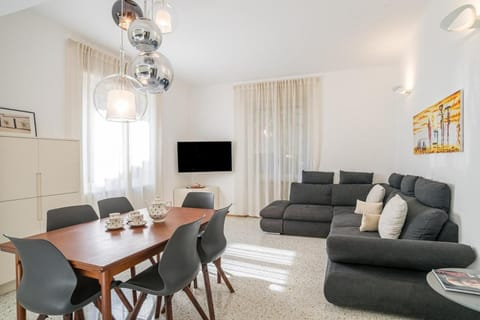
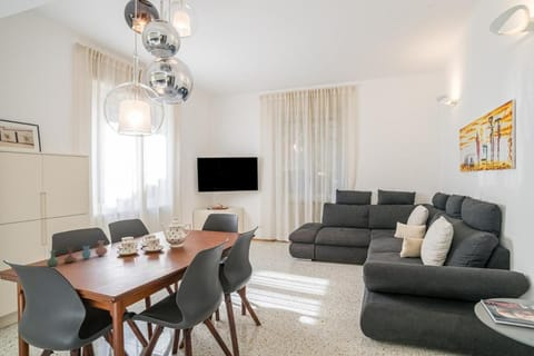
+ vase [46,240,109,267]
